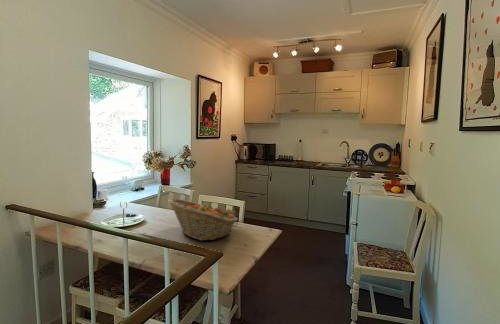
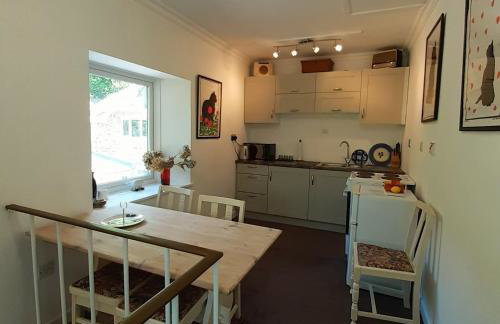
- fruit basket [167,198,239,242]
